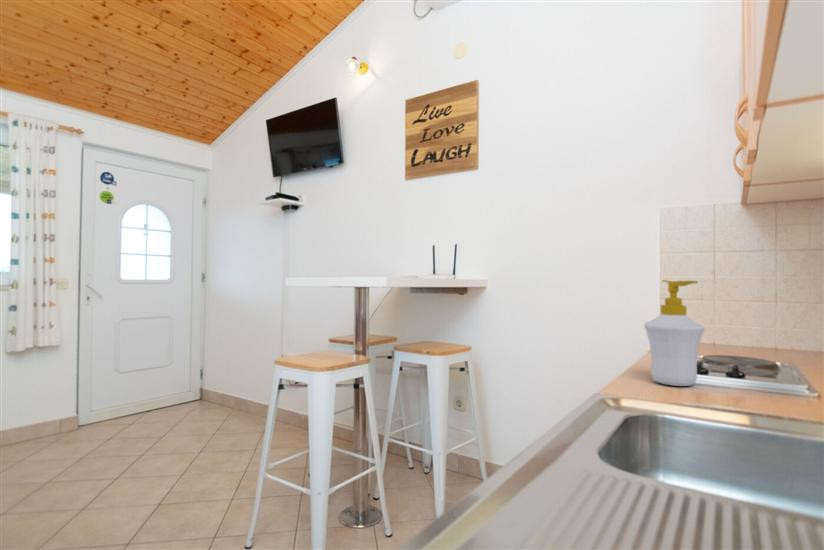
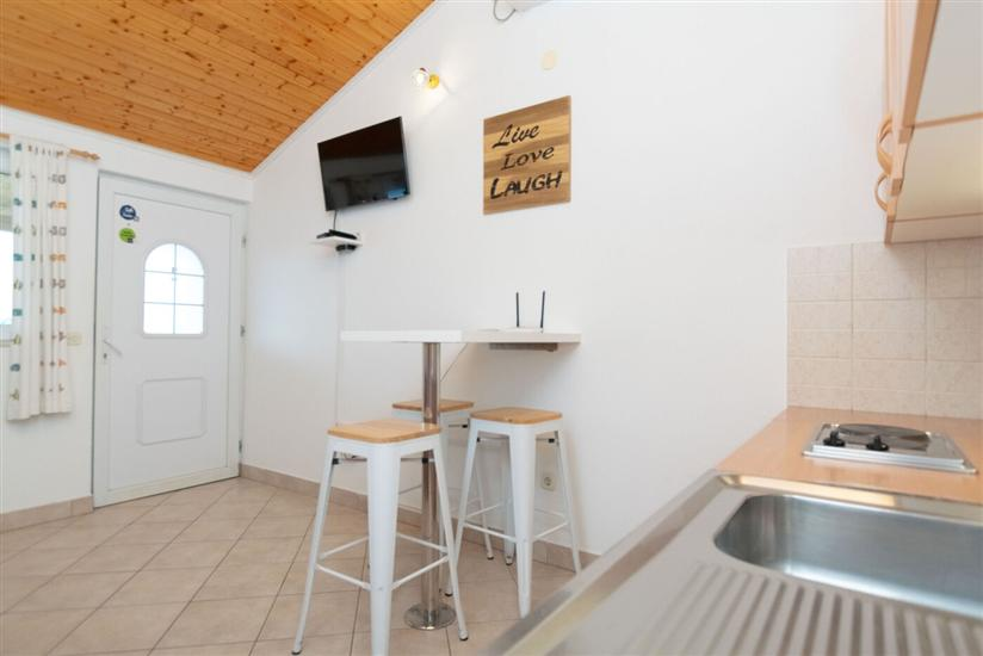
- soap bottle [643,279,706,387]
